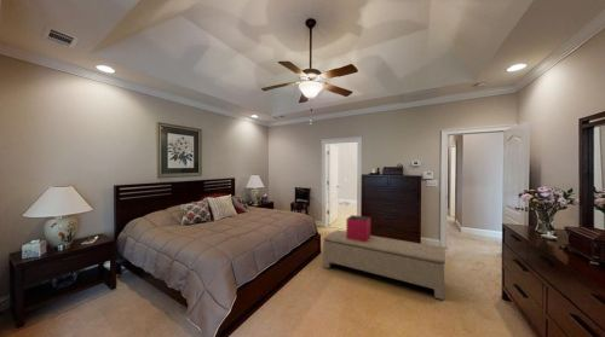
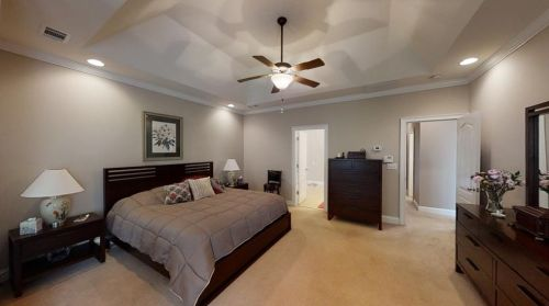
- bench [322,229,446,301]
- storage bin [345,214,371,242]
